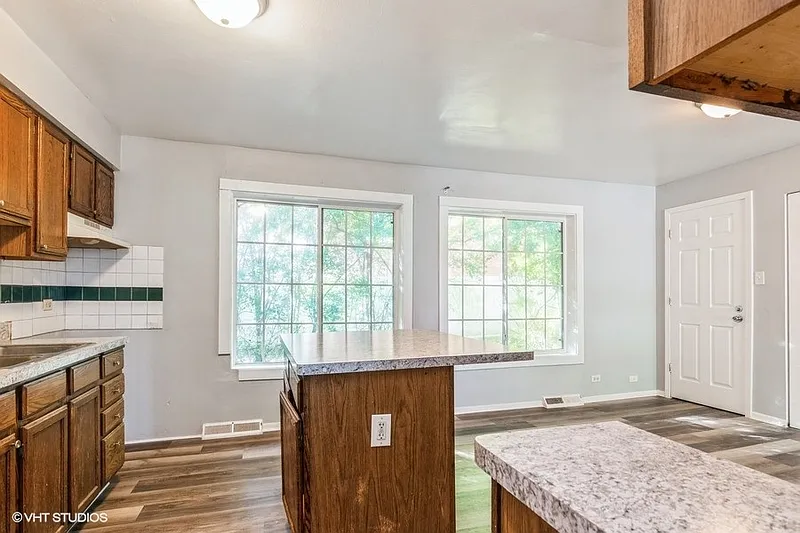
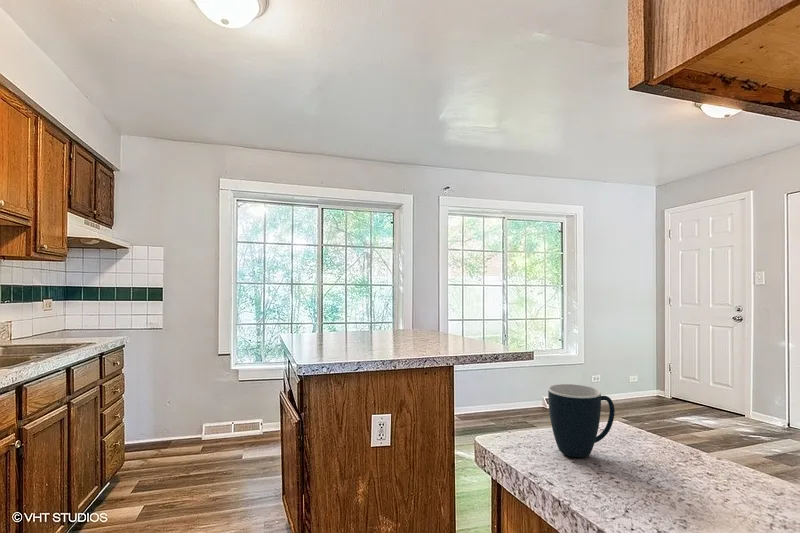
+ mug [547,383,616,459]
